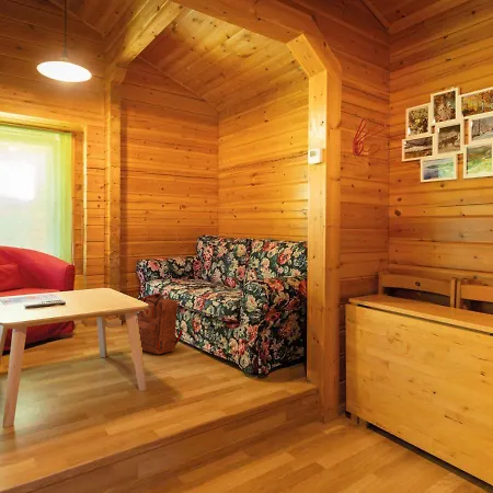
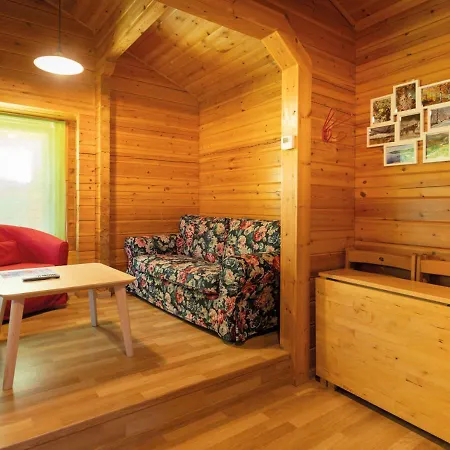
- backpack [137,291,184,355]
